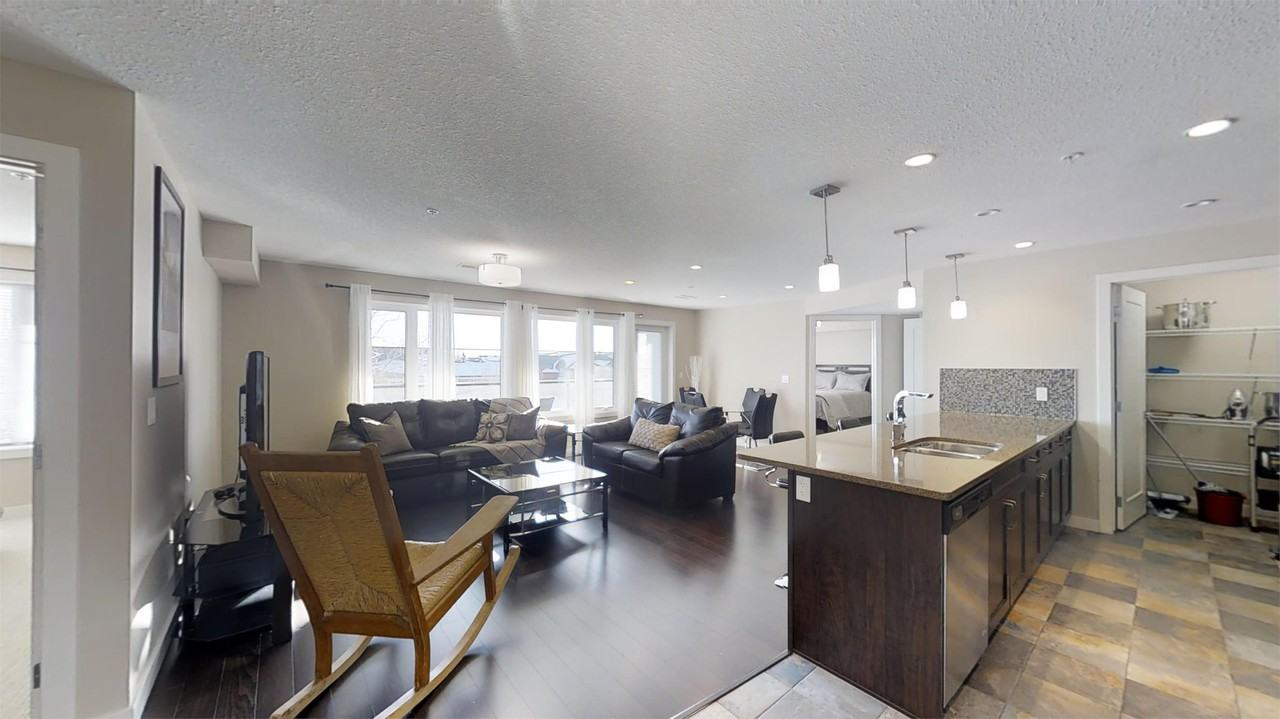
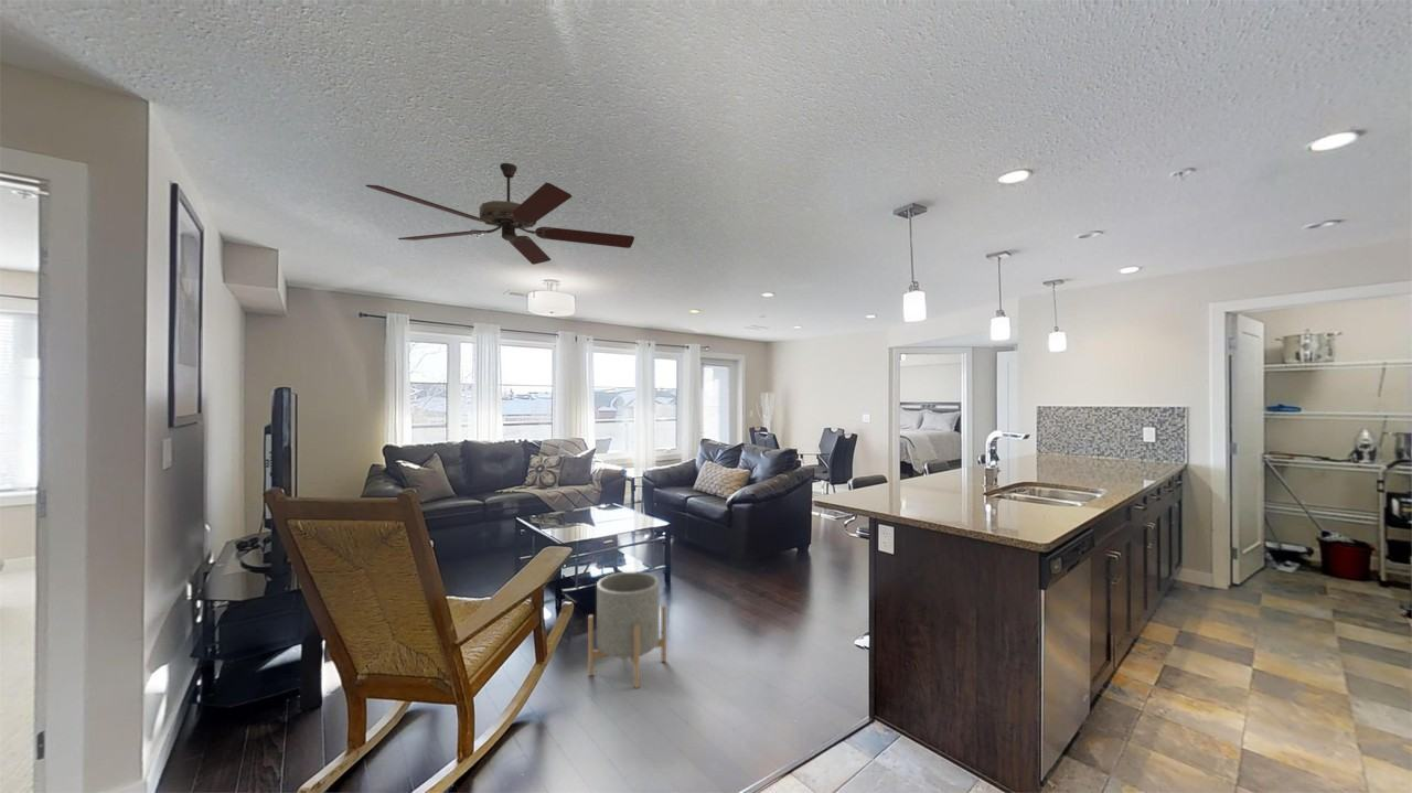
+ ceiling fan [365,162,635,266]
+ planter [587,571,667,689]
